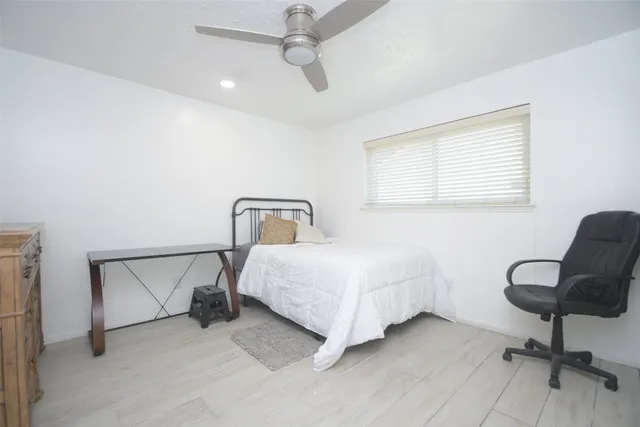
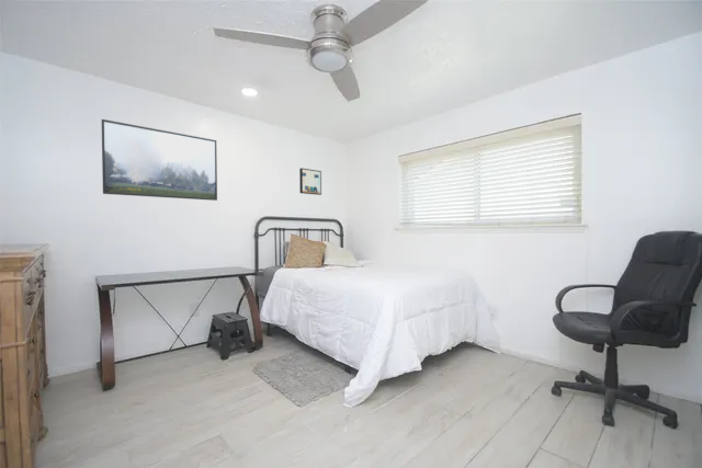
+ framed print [101,118,218,202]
+ wall art [298,167,322,196]
